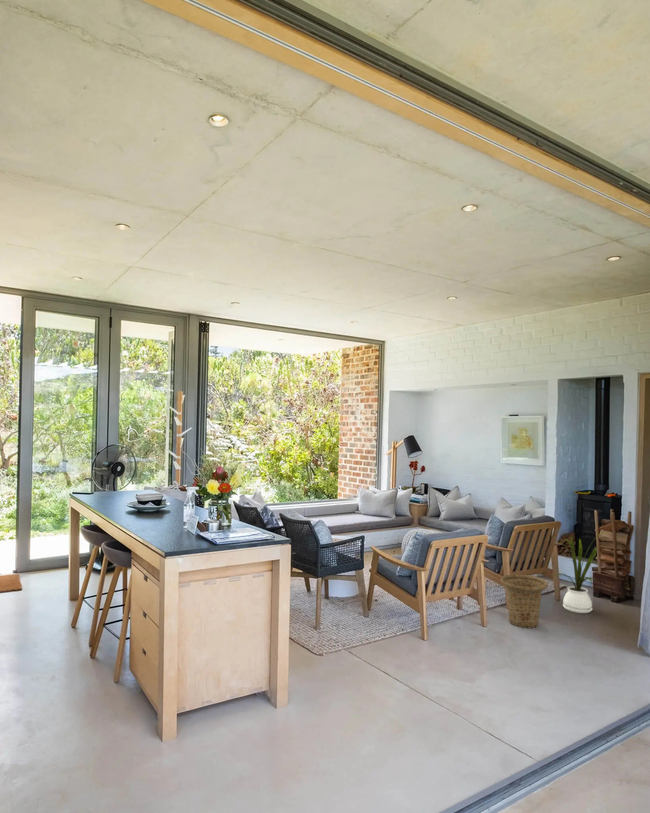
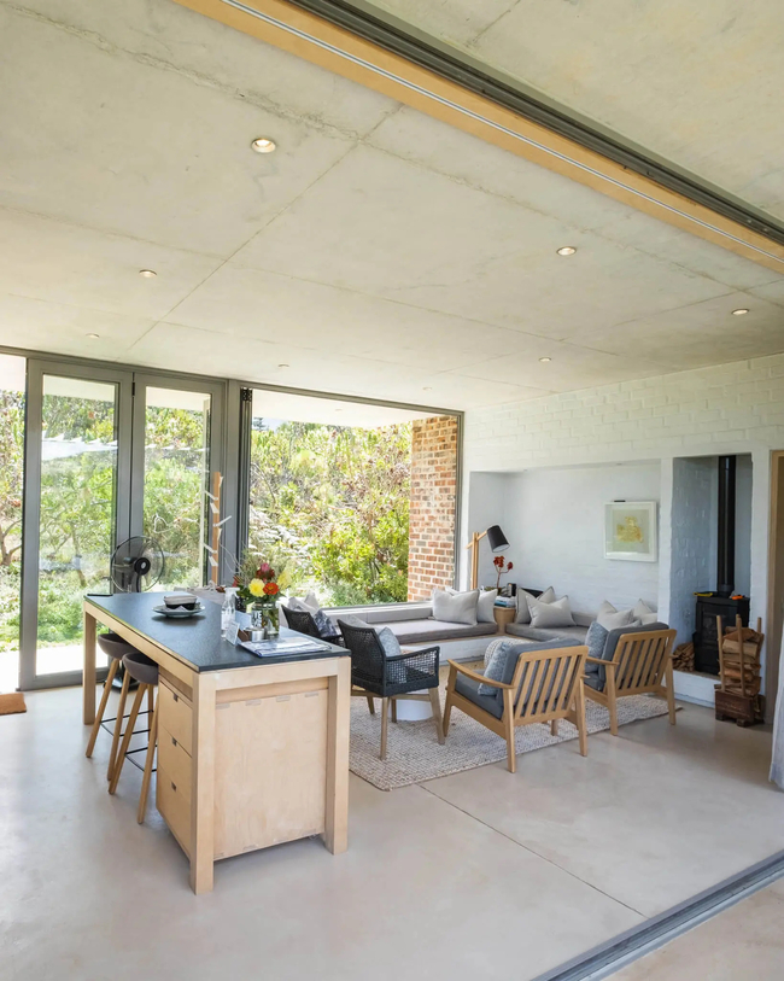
- house plant [553,531,609,614]
- basket [500,574,549,629]
